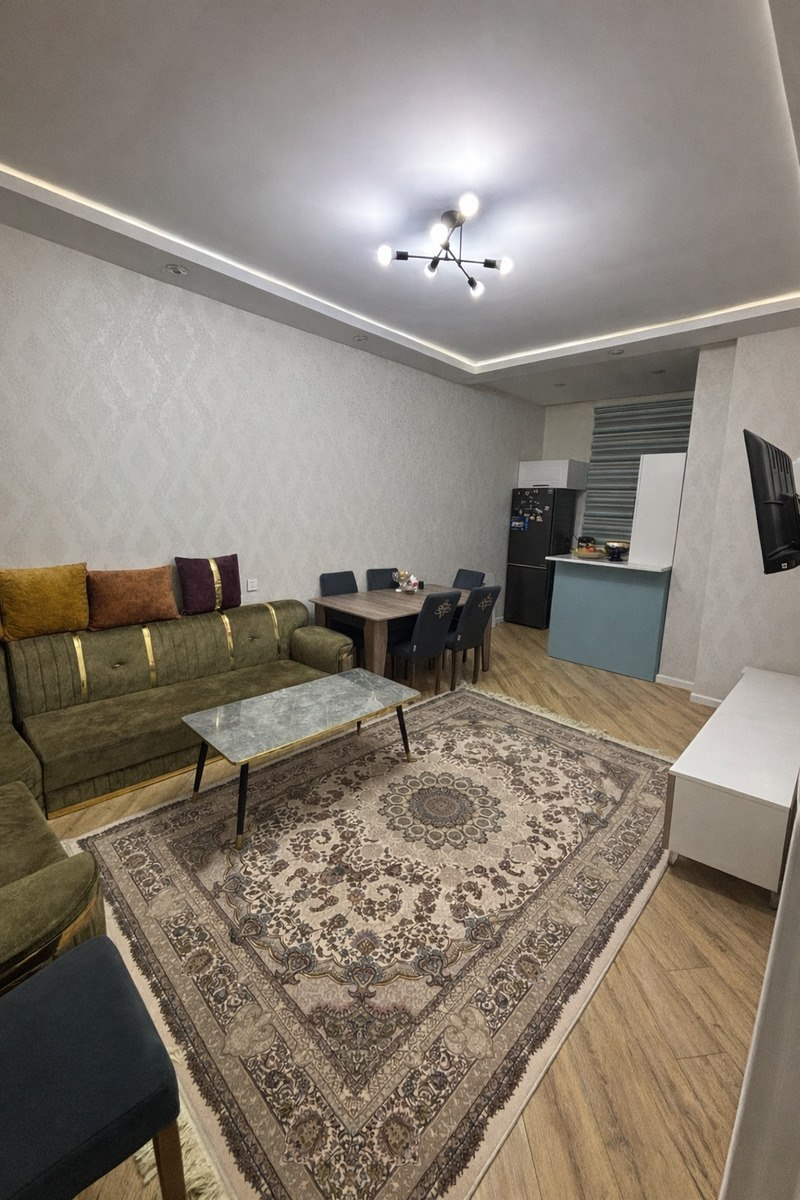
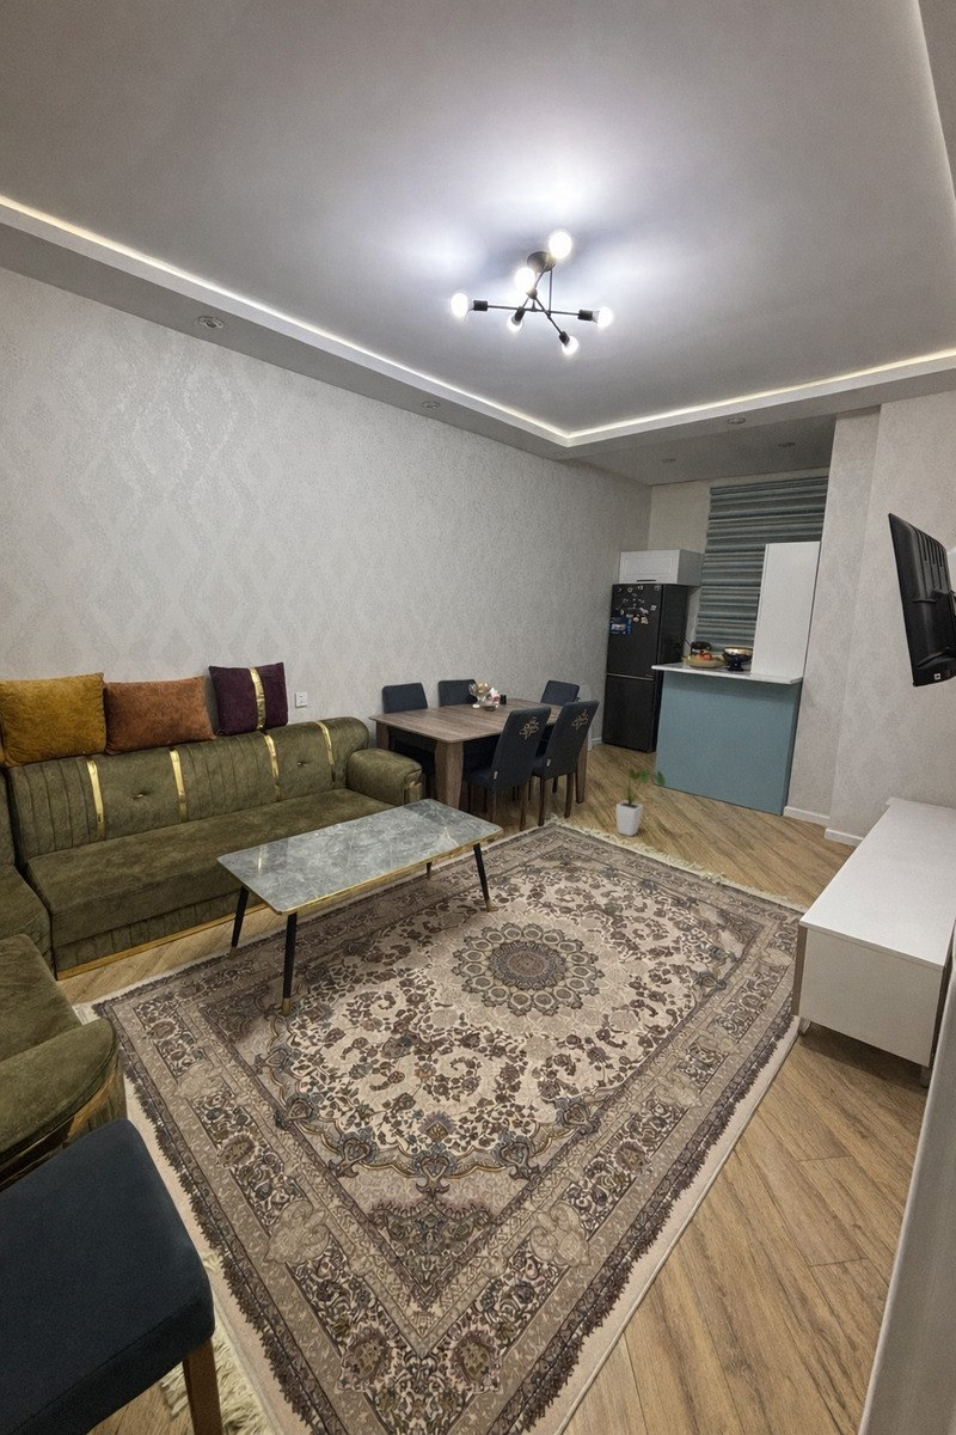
+ house plant [600,755,666,837]
